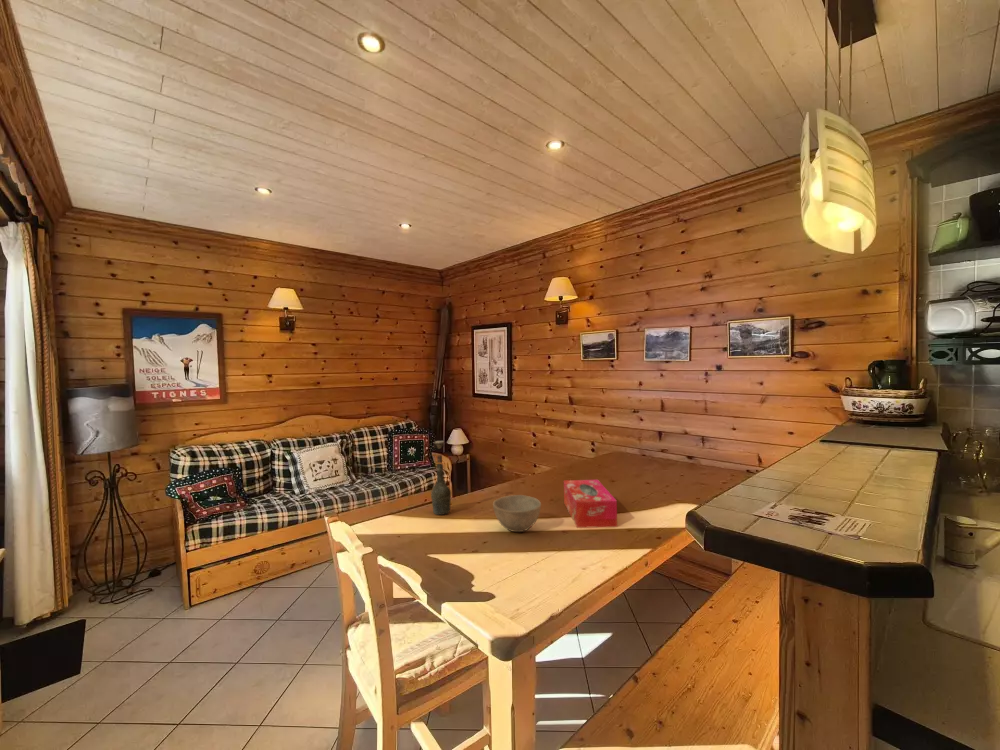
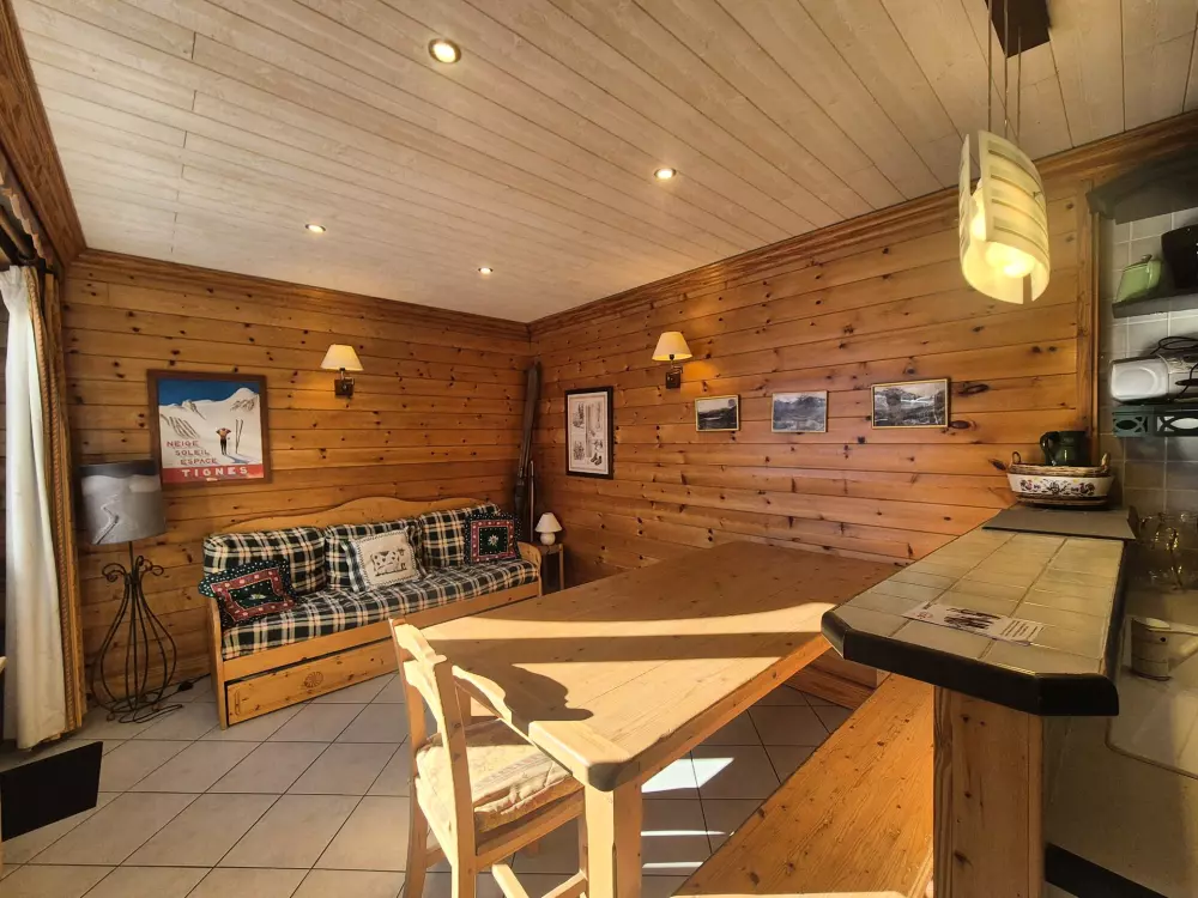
- bowl [492,494,542,533]
- bottle [430,440,452,516]
- tissue box [563,479,618,529]
